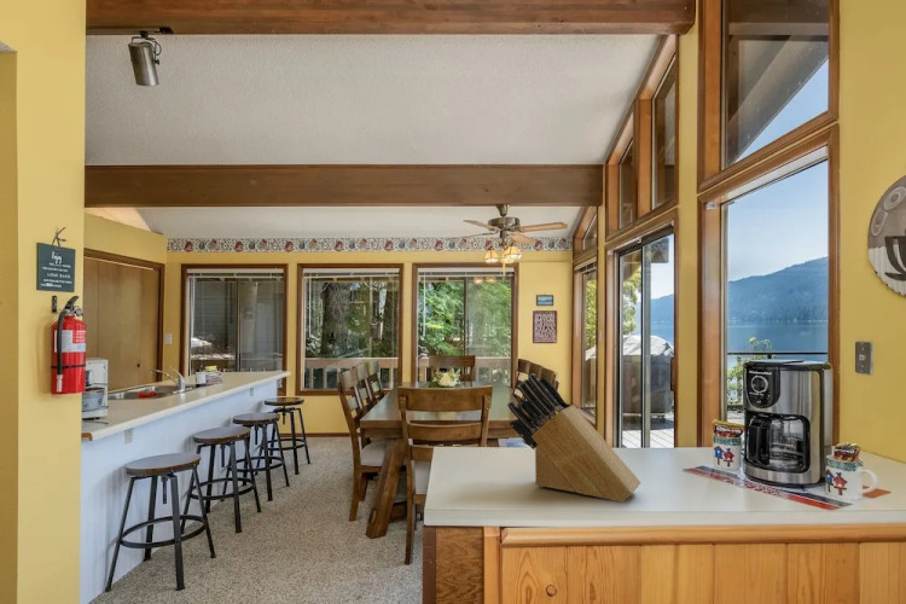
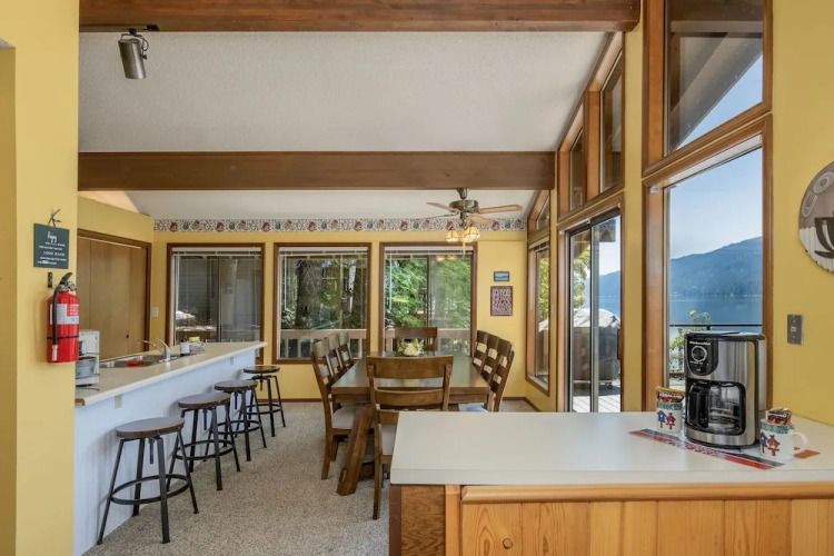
- knife block [506,372,641,503]
